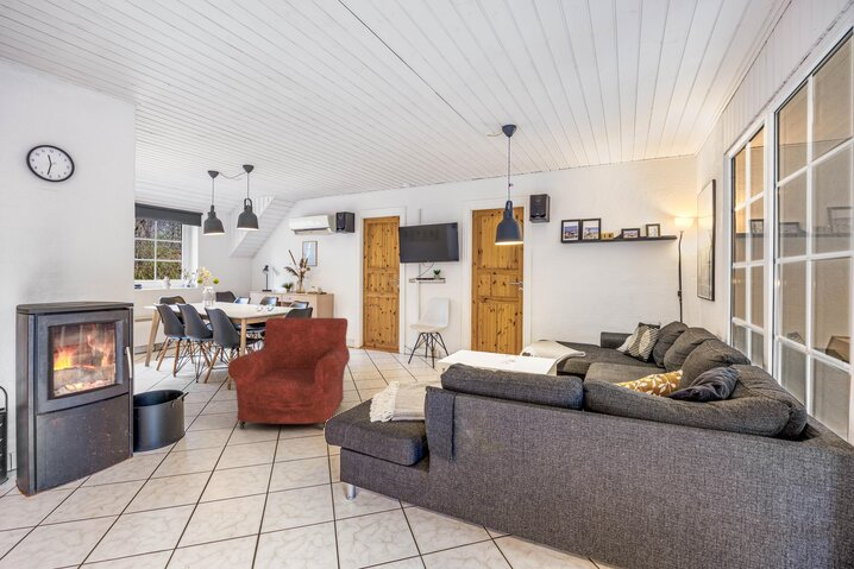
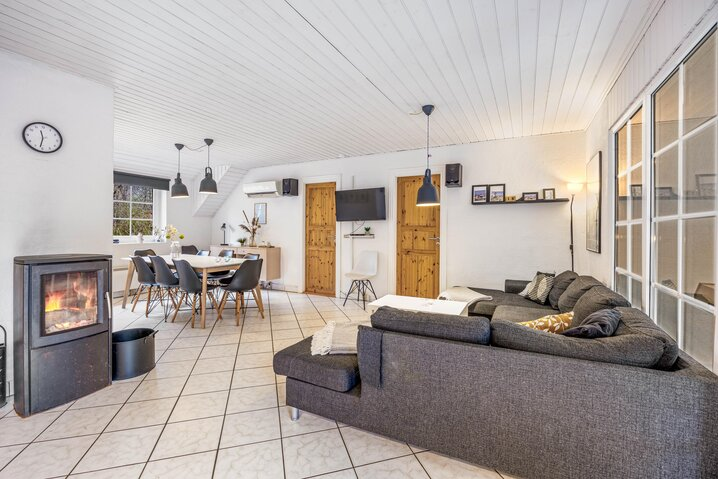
- armchair [227,316,351,430]
